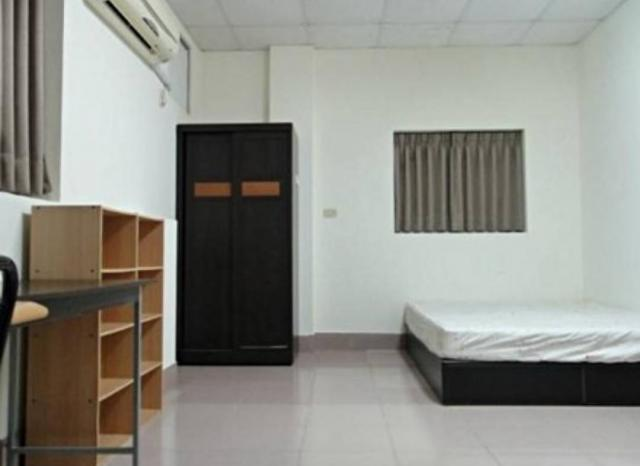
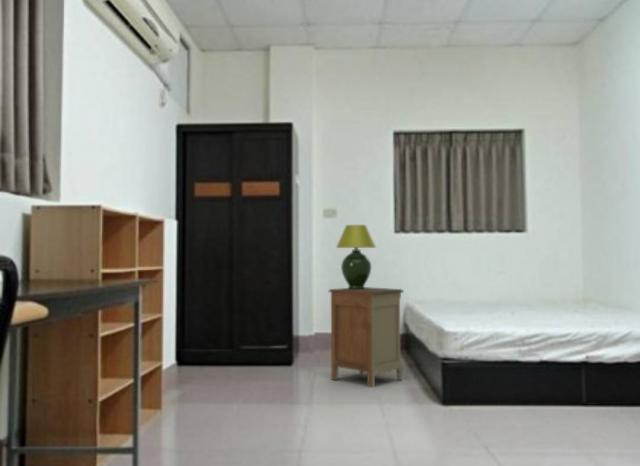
+ table lamp [335,224,378,290]
+ nightstand [328,286,405,388]
